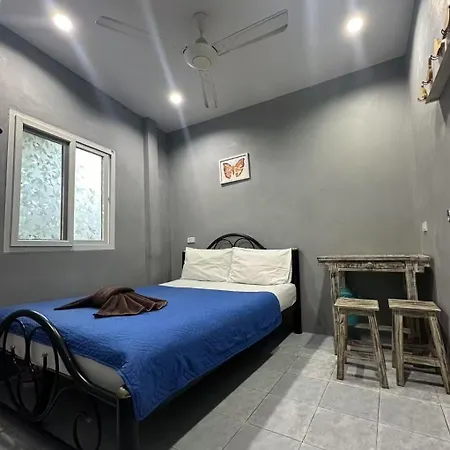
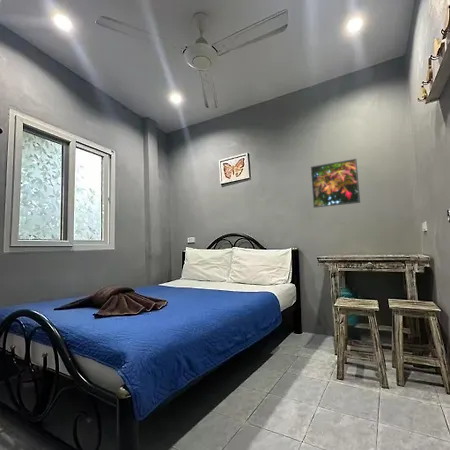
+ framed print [309,158,361,209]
